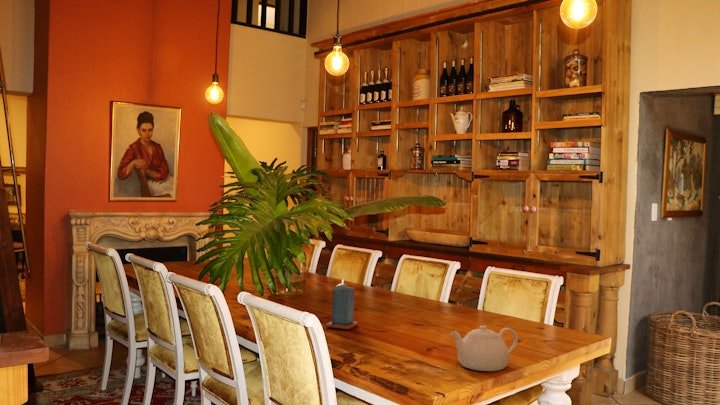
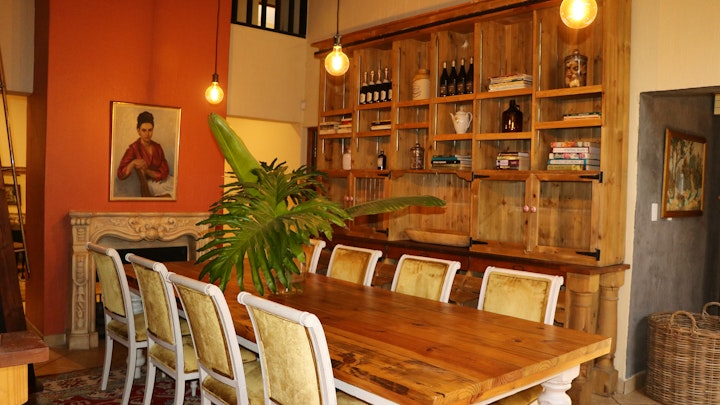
- teapot [450,325,519,372]
- candle [324,279,359,330]
